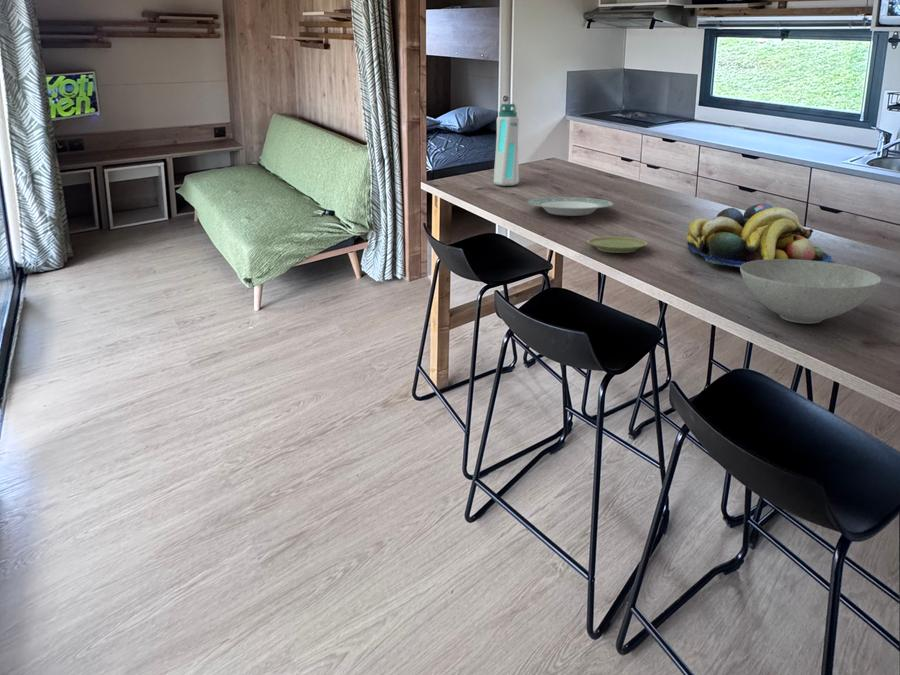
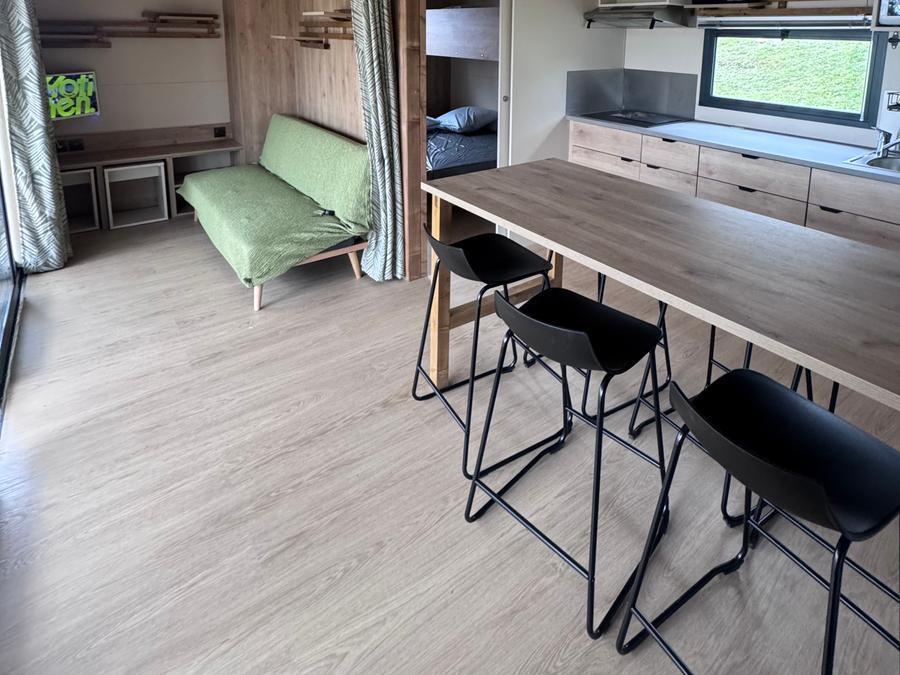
- bowl [739,259,882,324]
- water bottle [493,103,520,187]
- plate [587,236,648,254]
- fruit bowl [686,203,832,268]
- plate [526,196,615,217]
